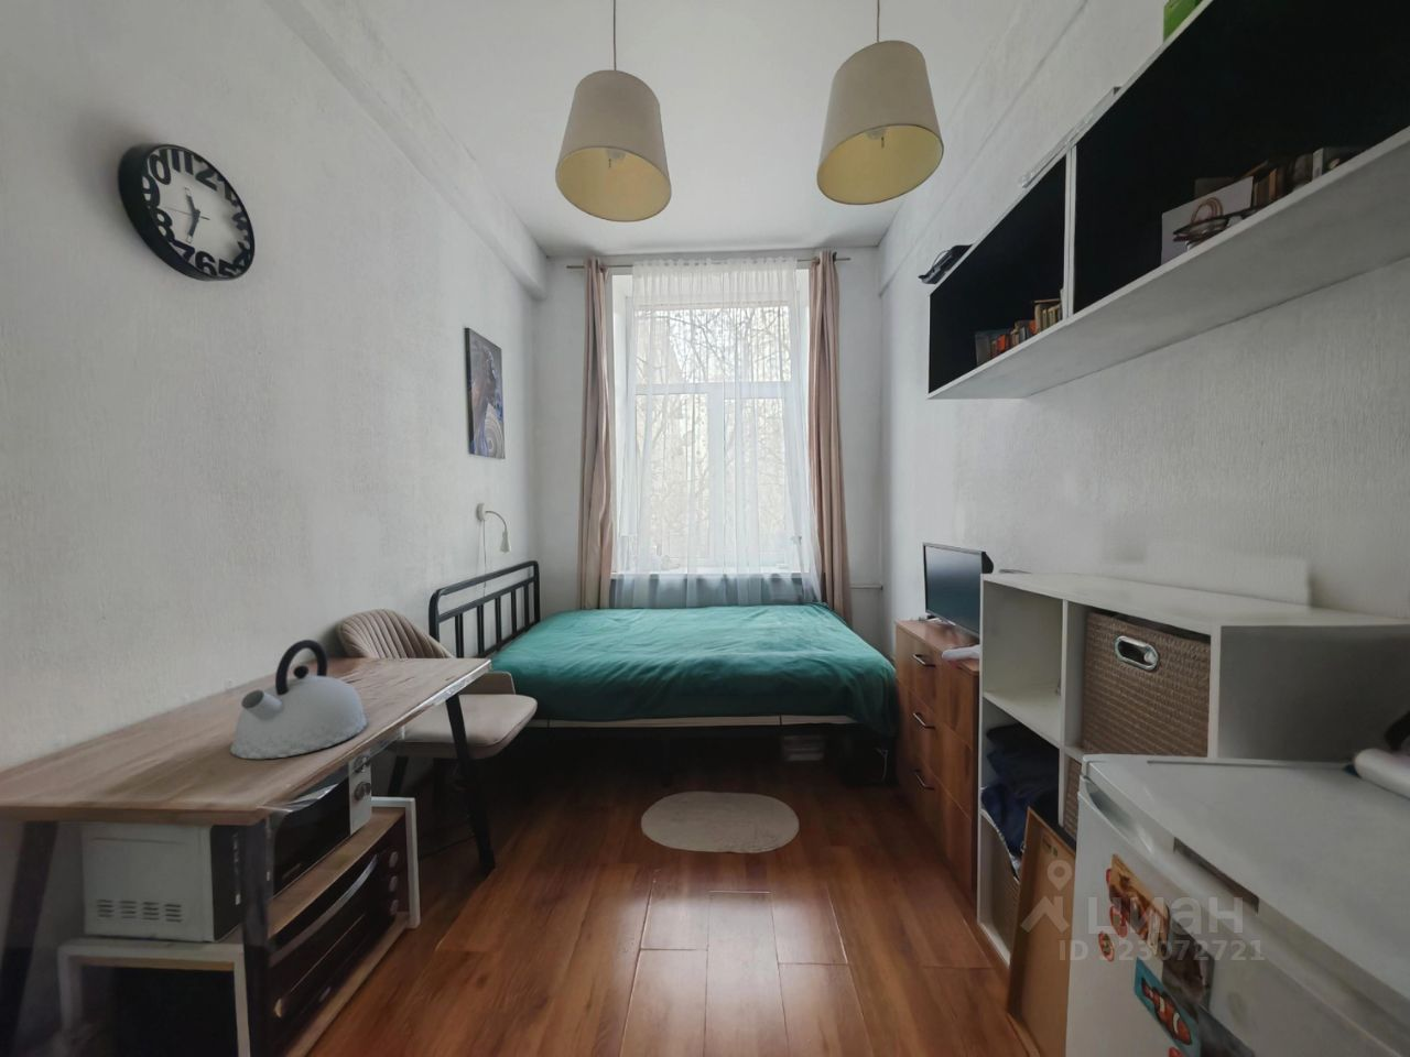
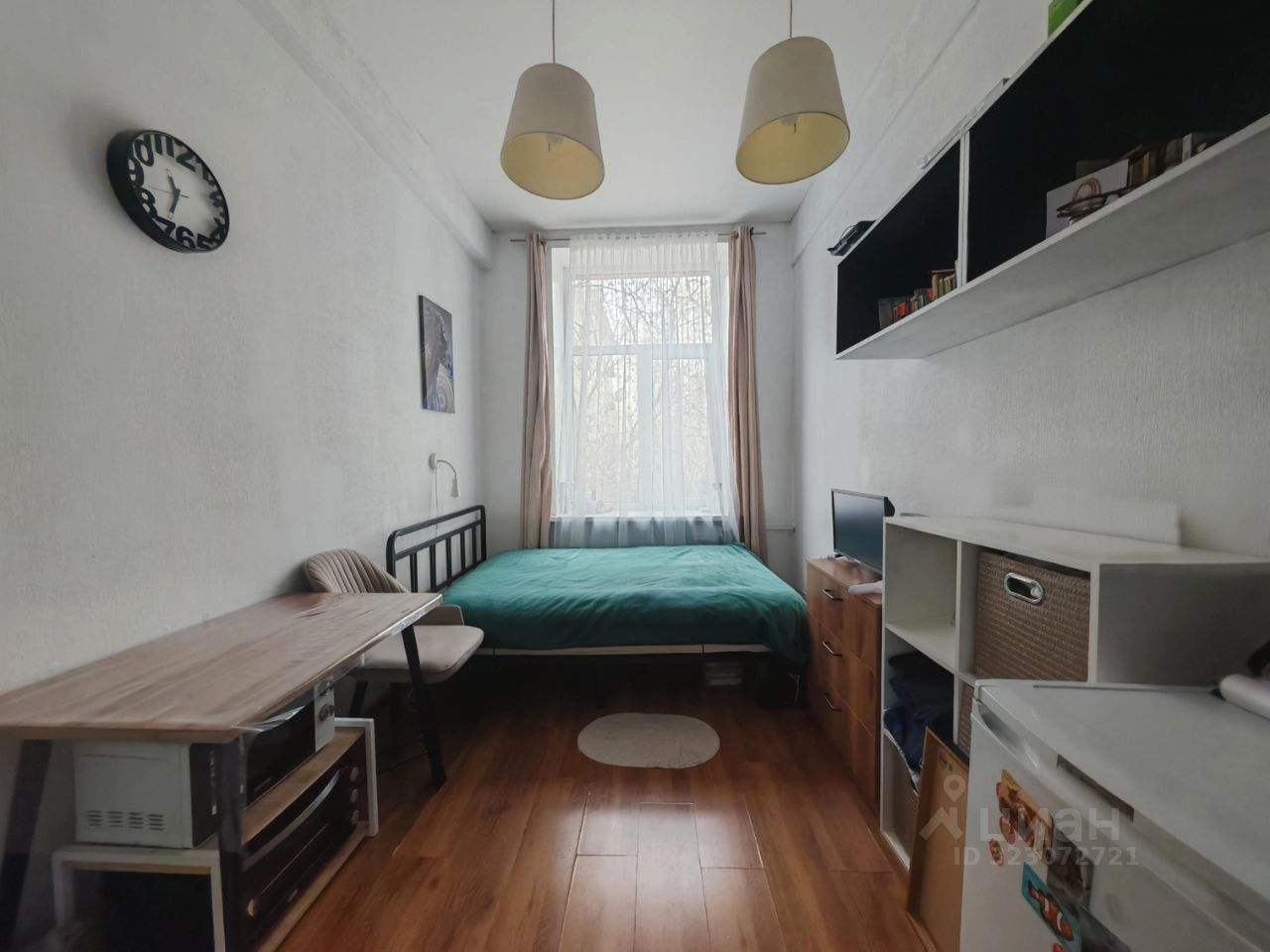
- kettle [229,638,367,759]
